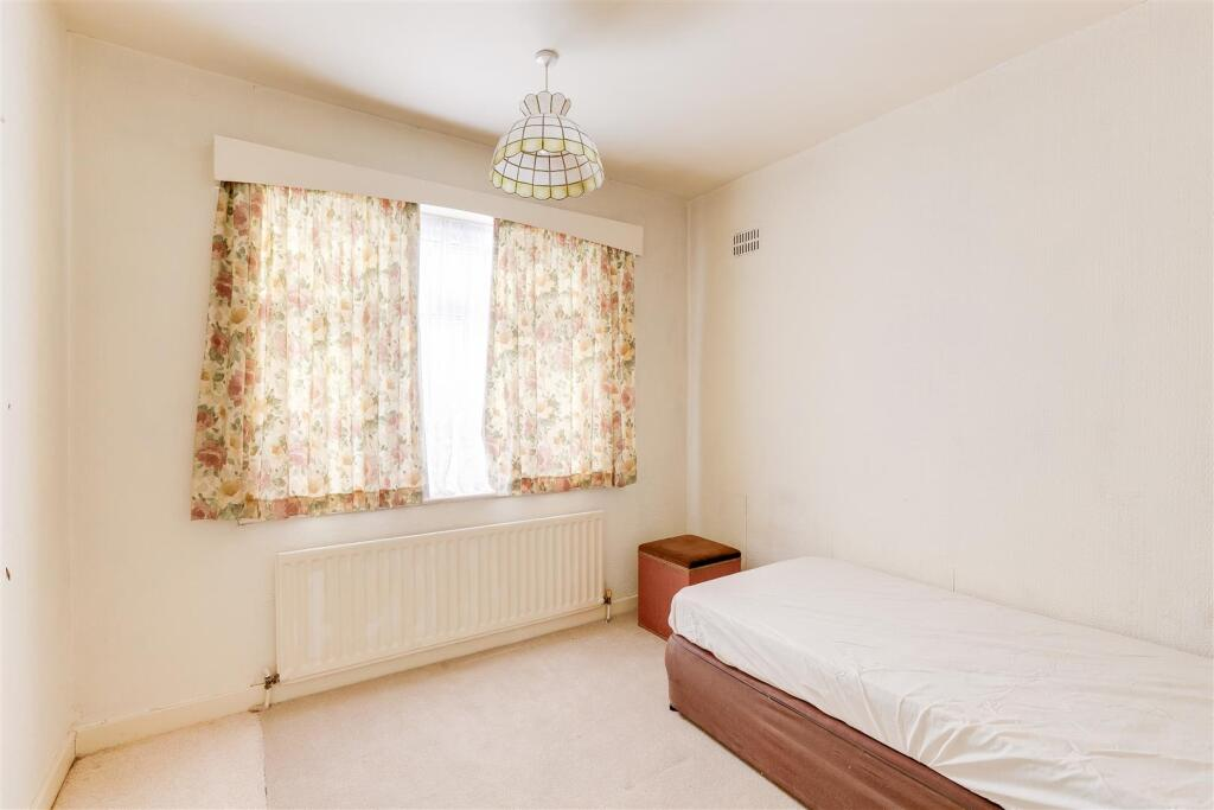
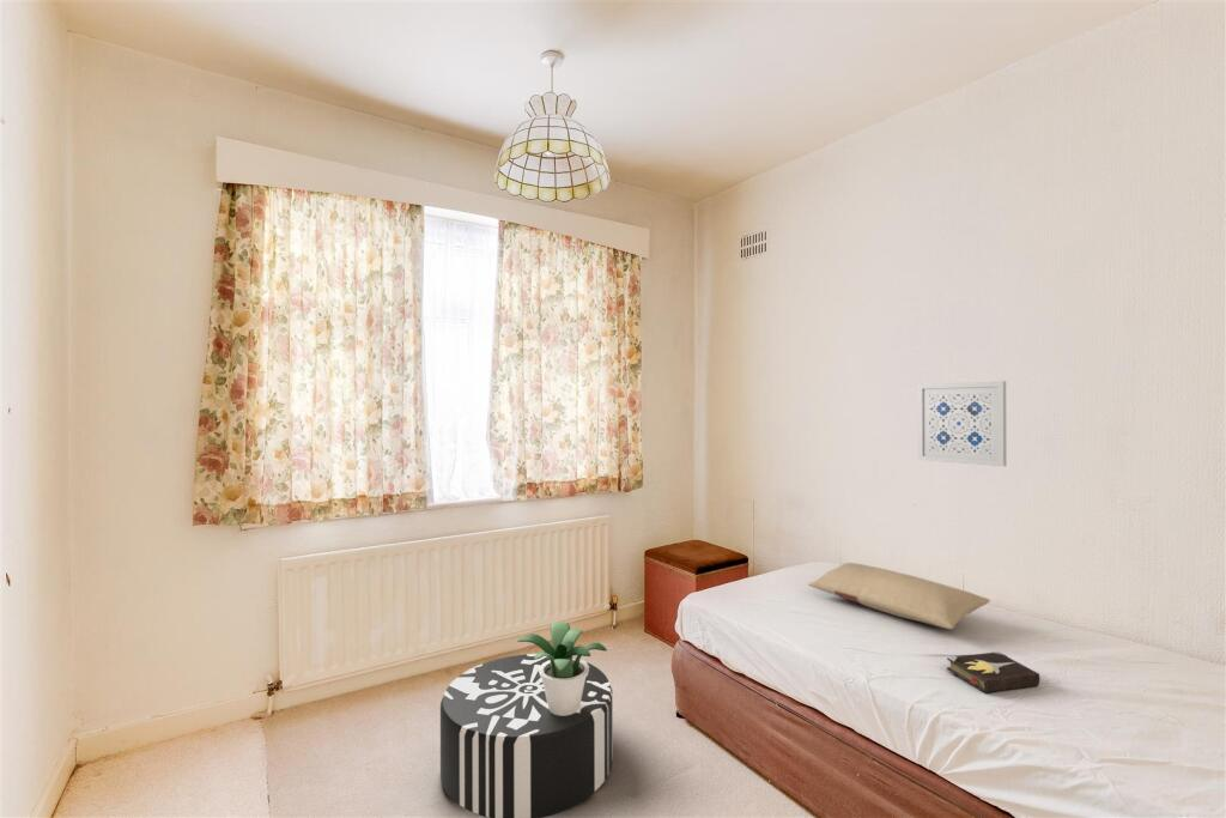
+ hardback book [946,650,1040,695]
+ potted plant [516,620,608,716]
+ wall art [916,380,1008,467]
+ pouf [439,653,614,818]
+ pillow [807,562,991,630]
